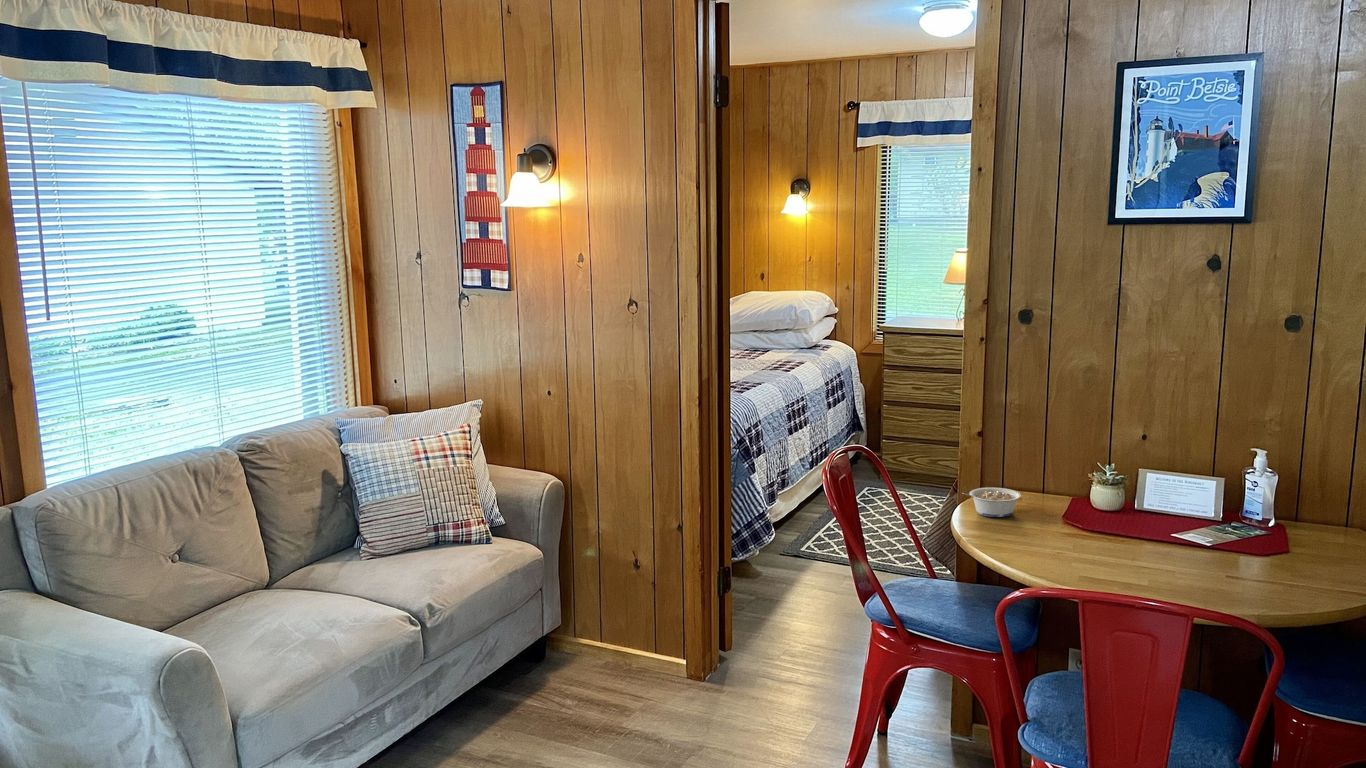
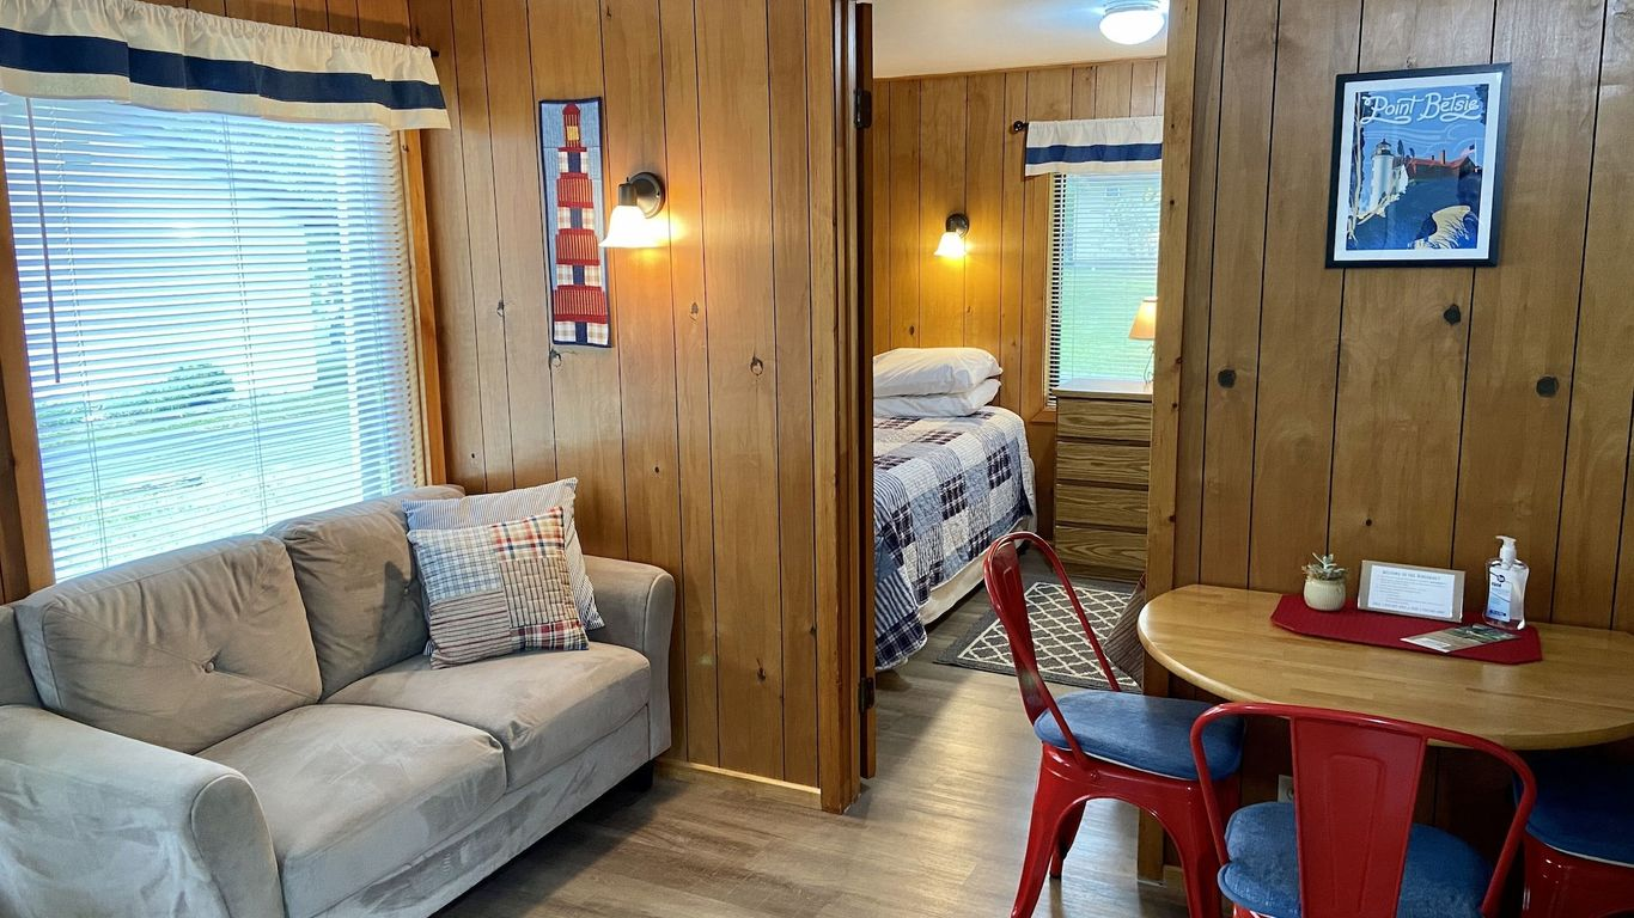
- legume [962,487,1022,518]
